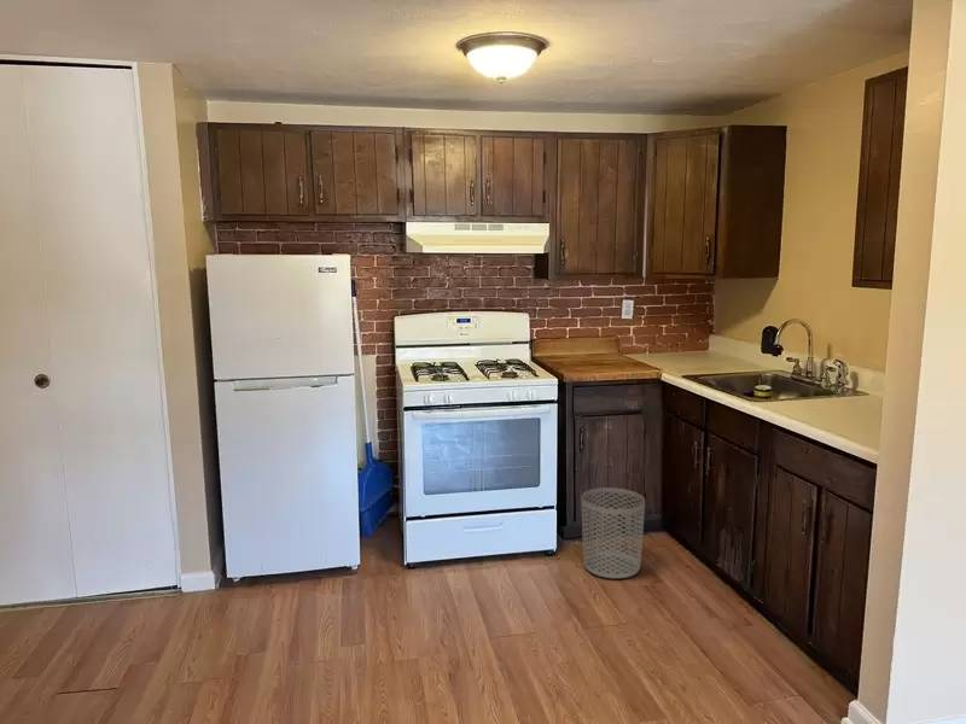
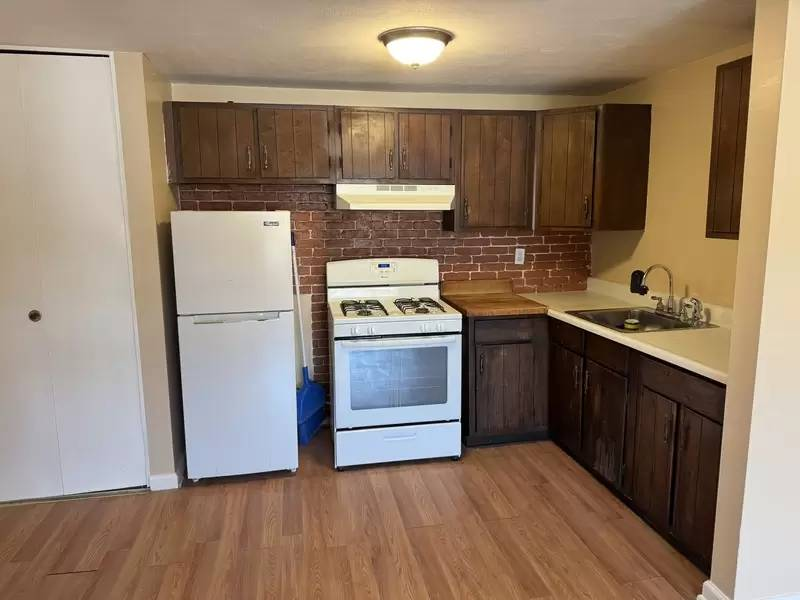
- waste bin [581,486,646,579]
